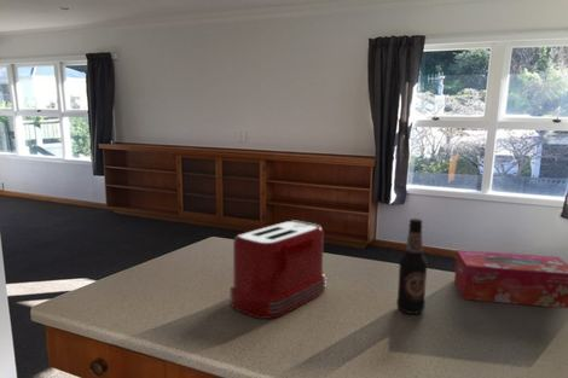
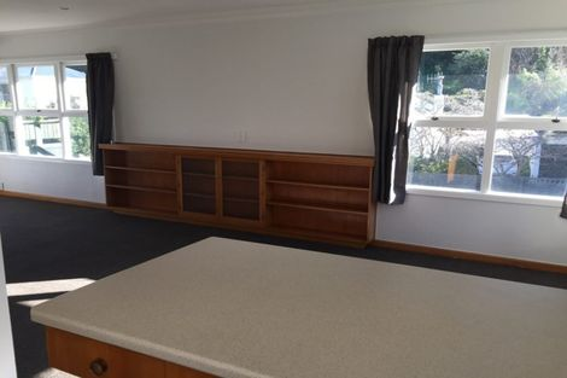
- toaster [228,219,328,320]
- tissue box [453,249,568,309]
- bottle [395,217,429,315]
